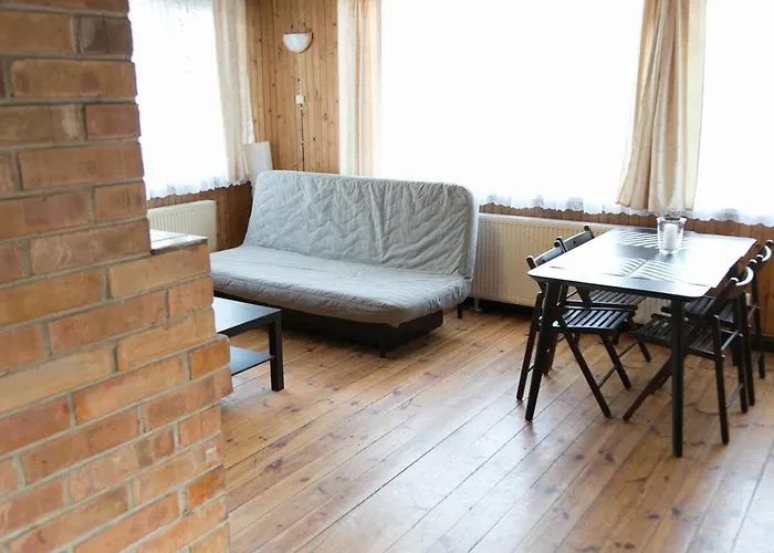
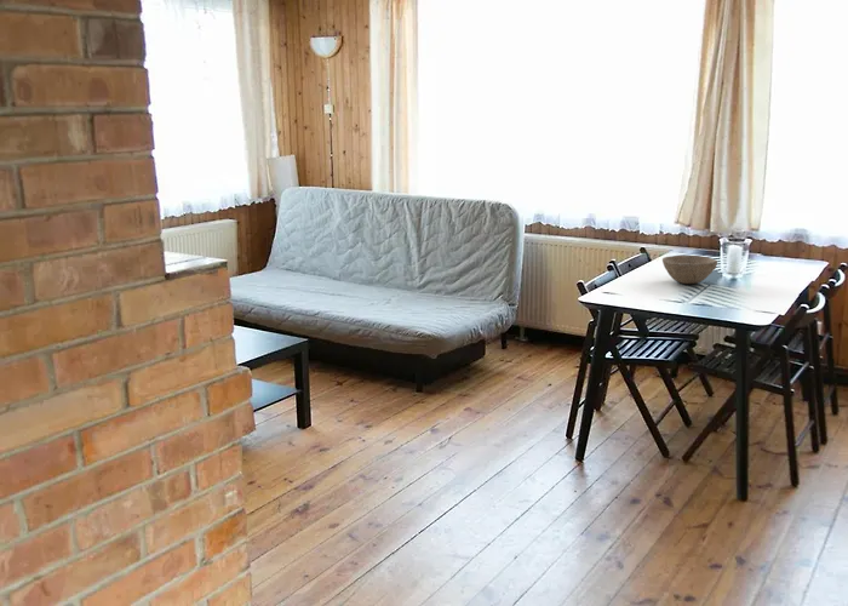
+ bowl [661,255,718,285]
